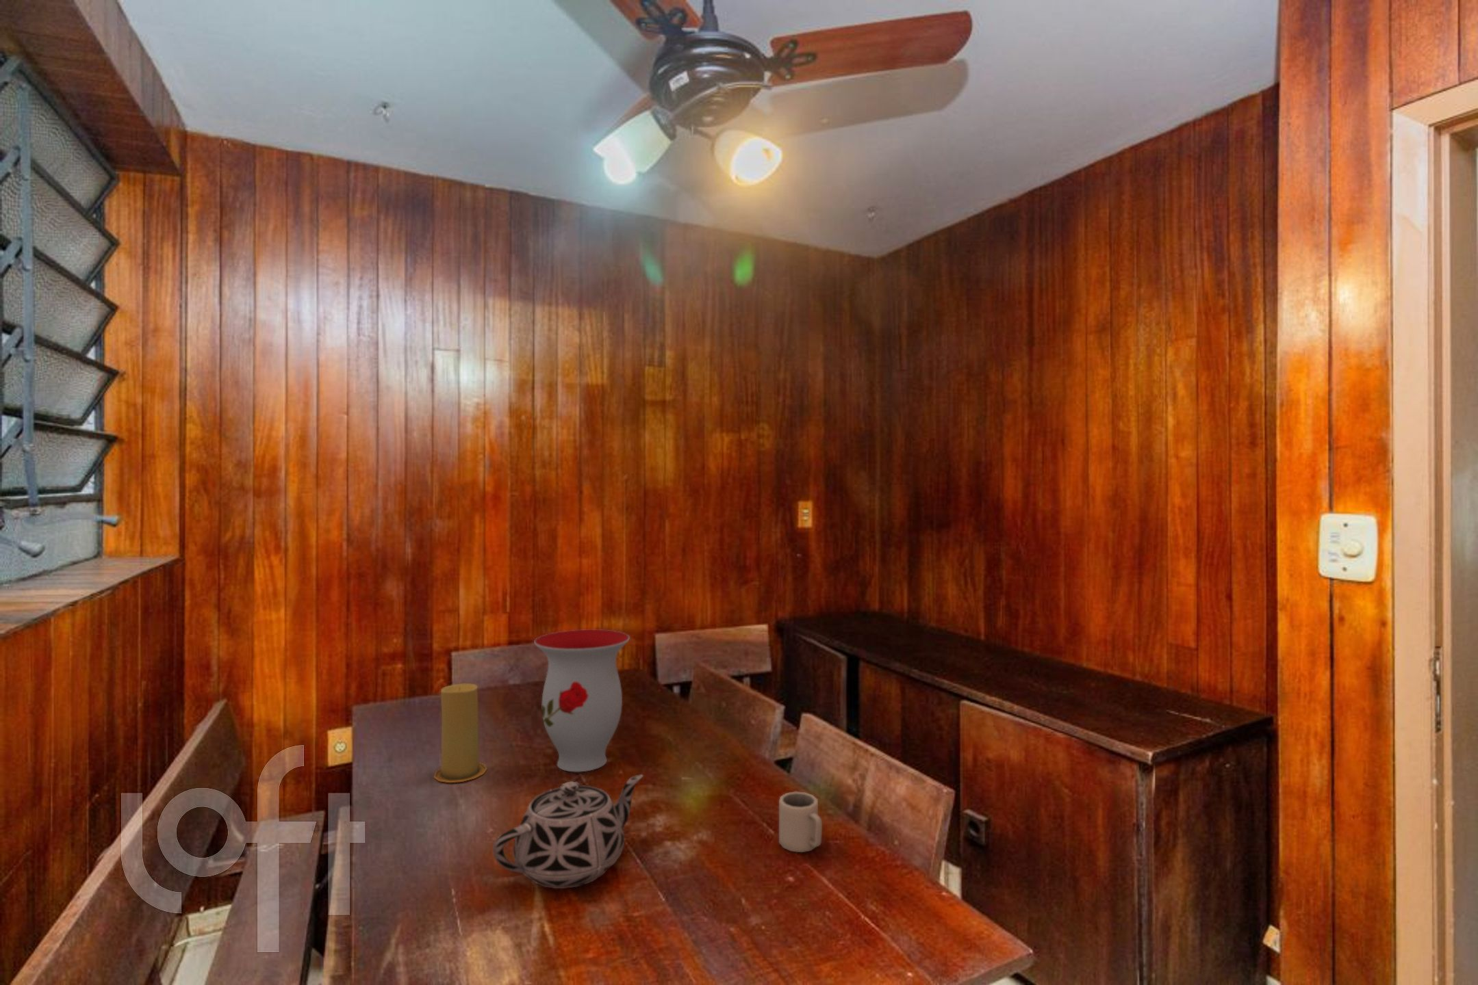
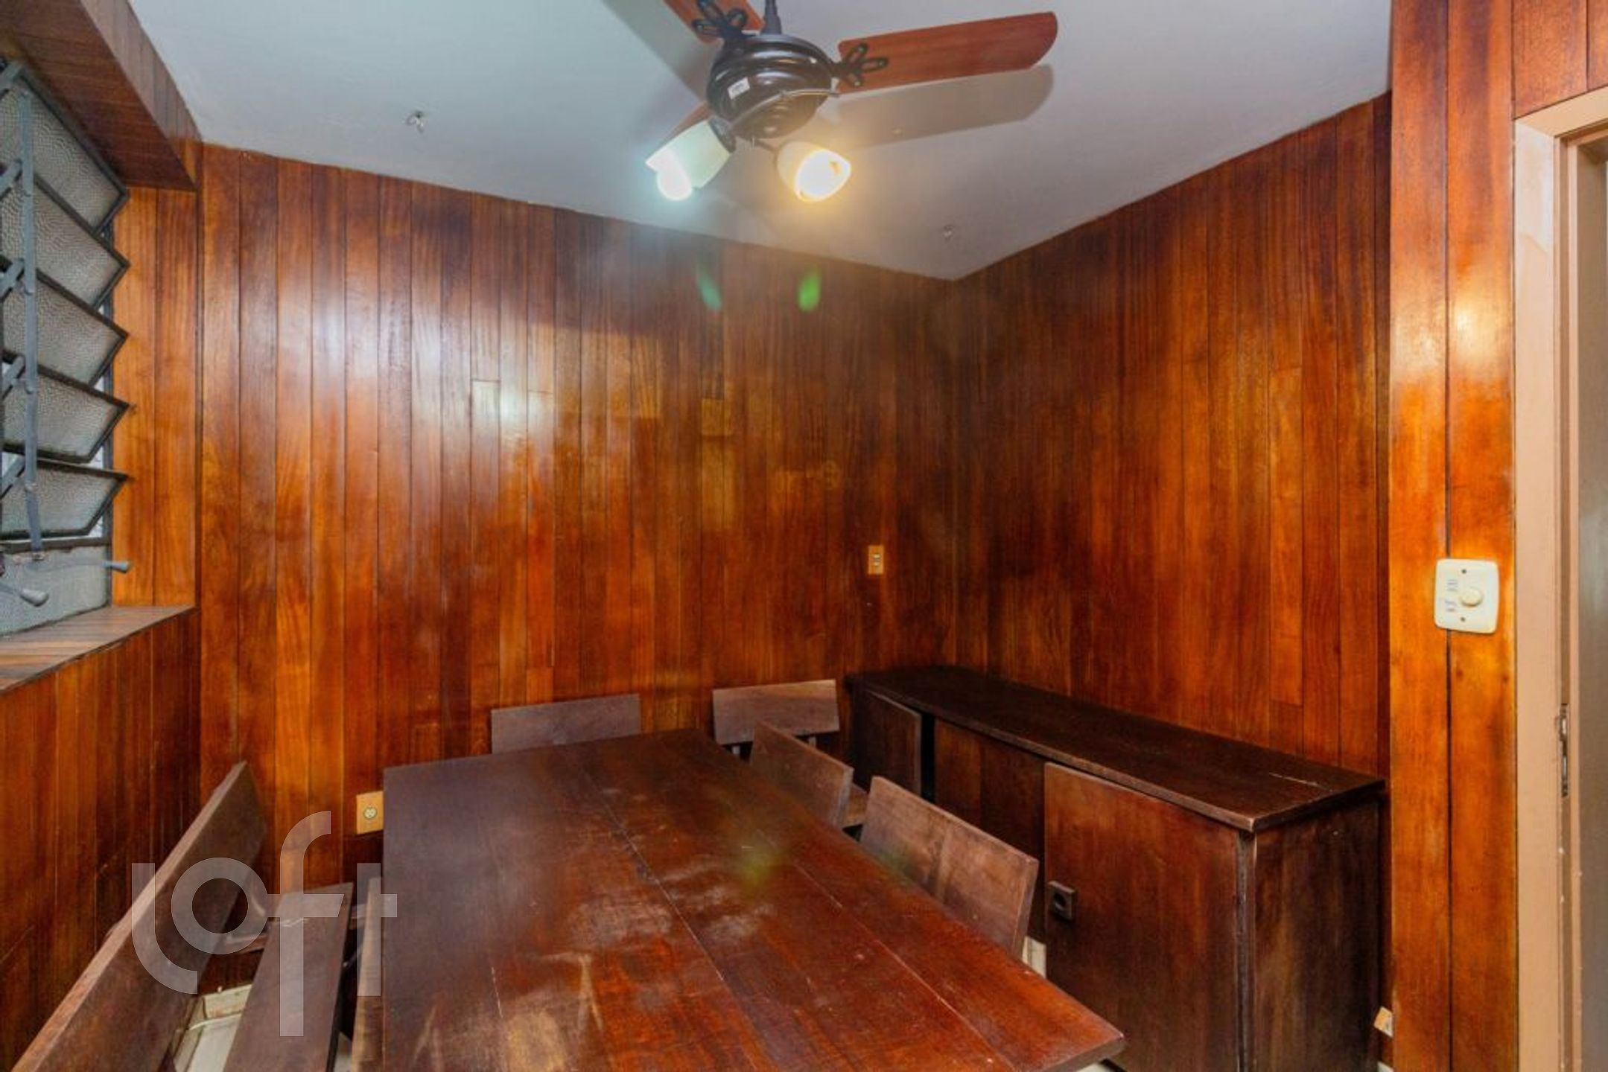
- candle [433,683,487,783]
- vase [533,629,630,772]
- cup [779,790,823,853]
- teapot [493,774,643,889]
